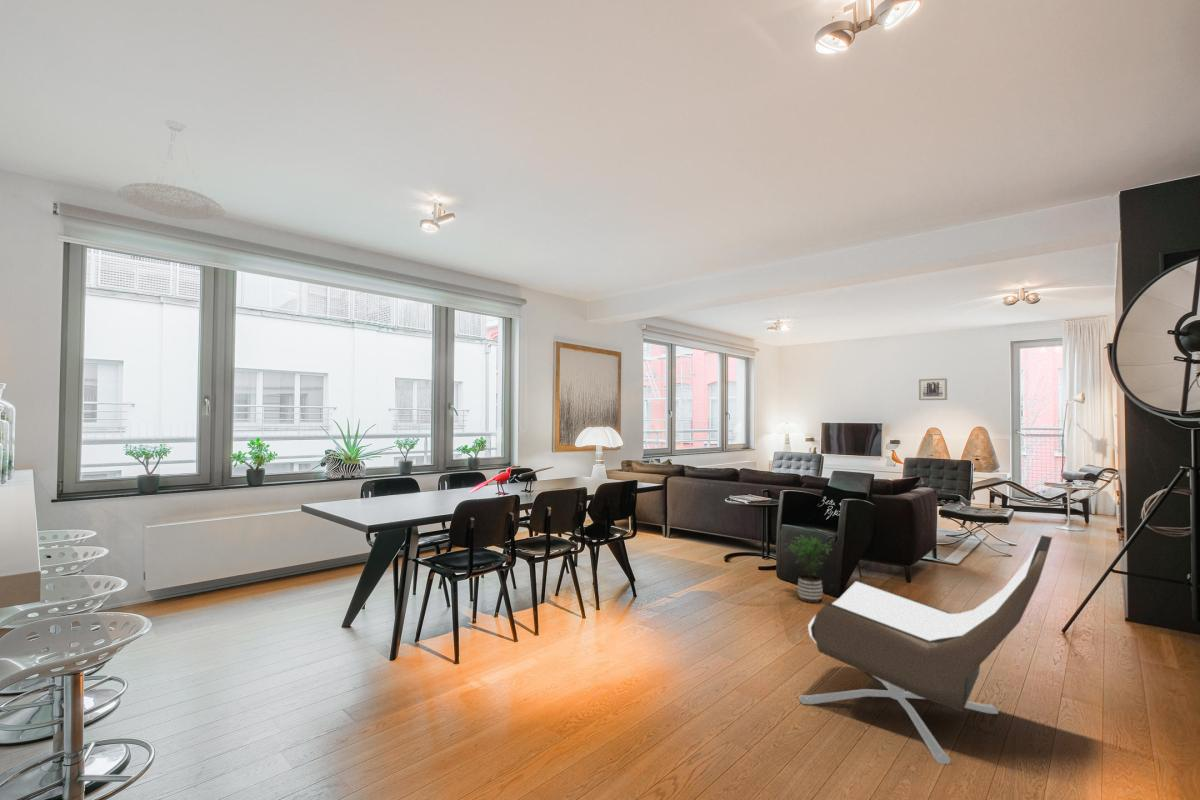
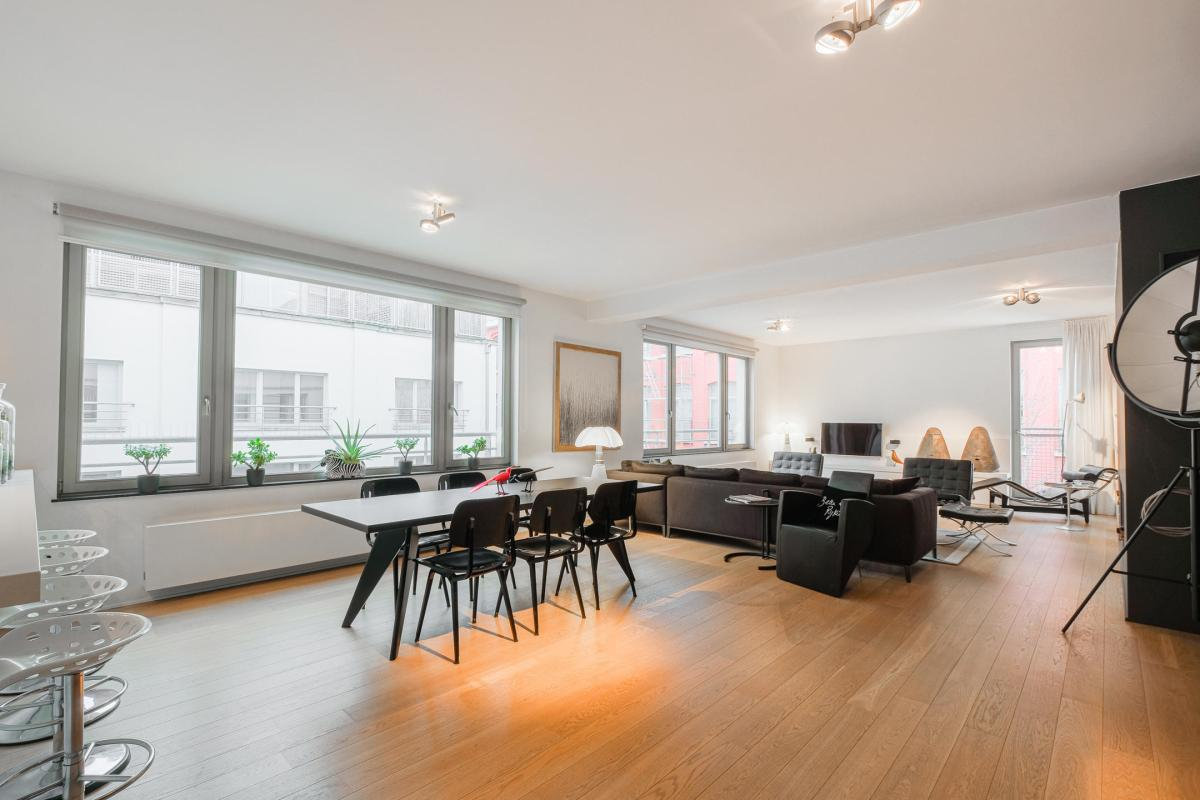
- wall art [918,377,948,401]
- pendant lamp [116,119,226,220]
- lounge chair [798,534,1053,765]
- potted plant [783,534,834,604]
